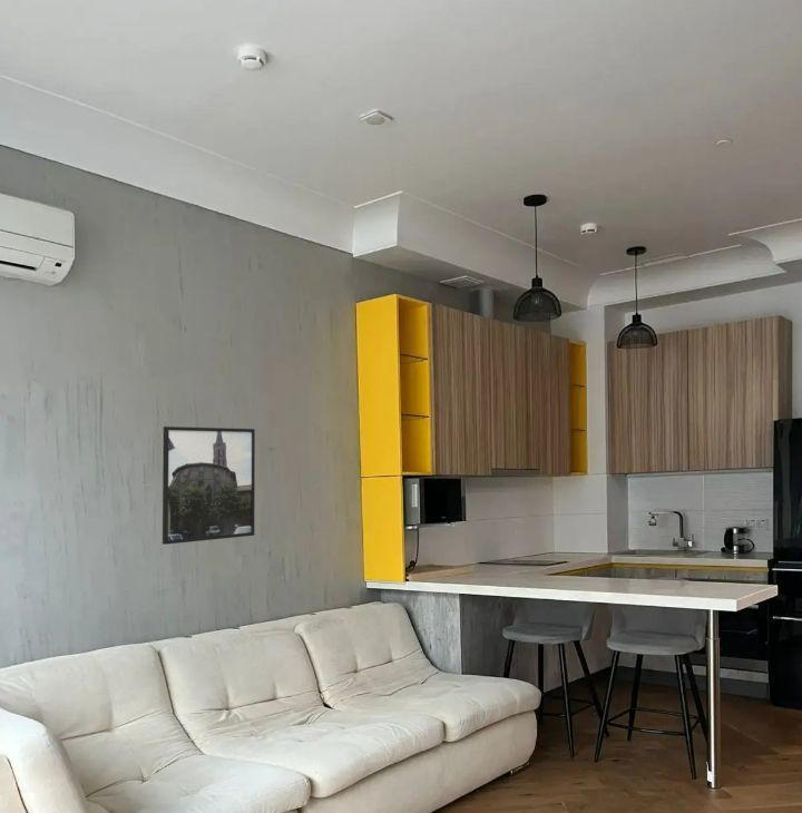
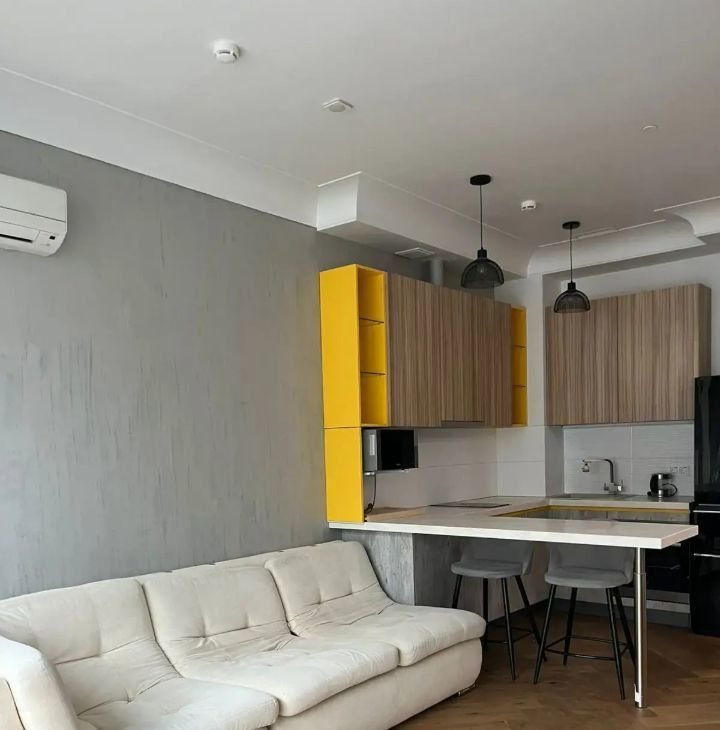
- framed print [162,425,256,546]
